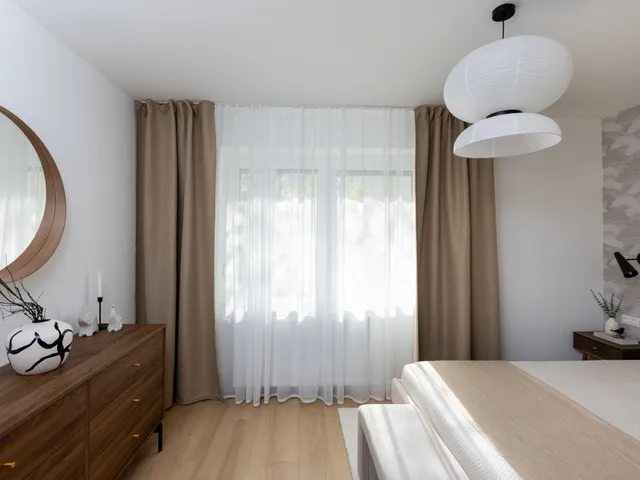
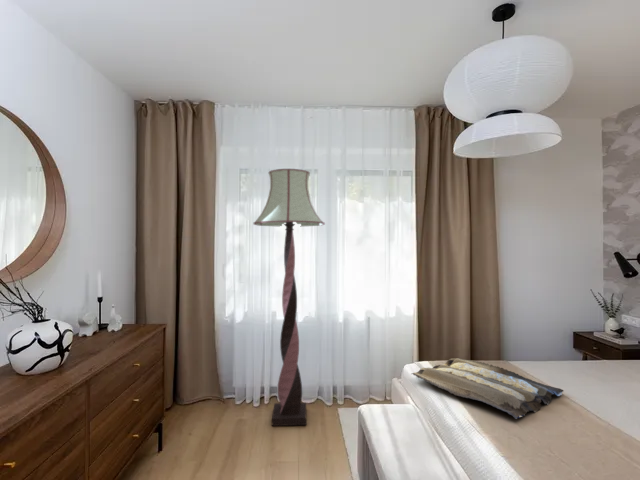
+ floor lamp [253,168,326,427]
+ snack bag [411,357,565,420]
